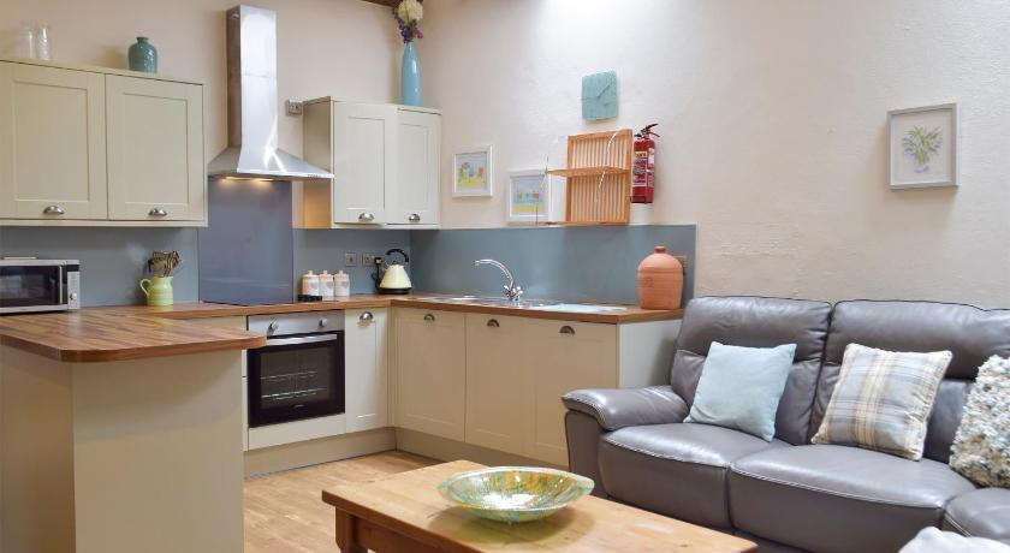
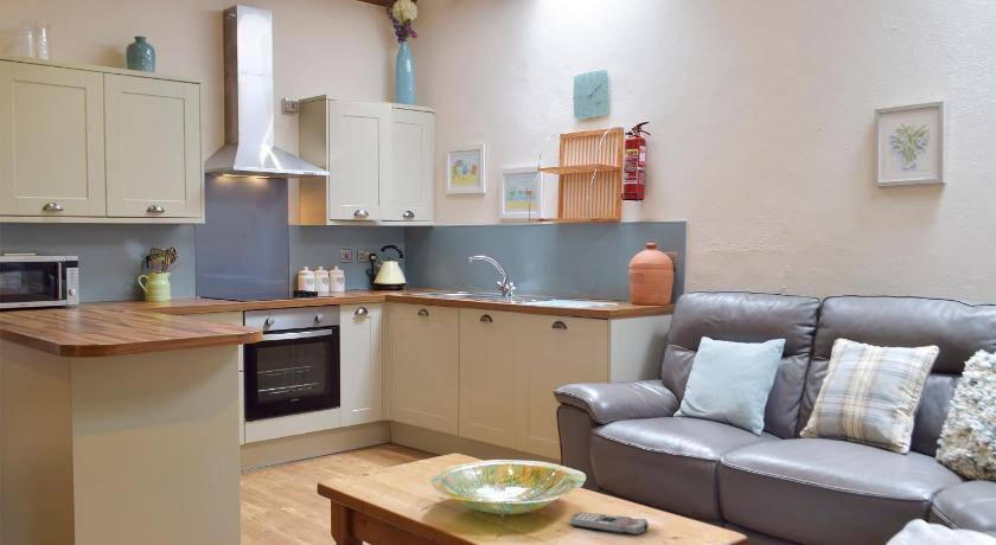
+ remote control [568,511,650,537]
